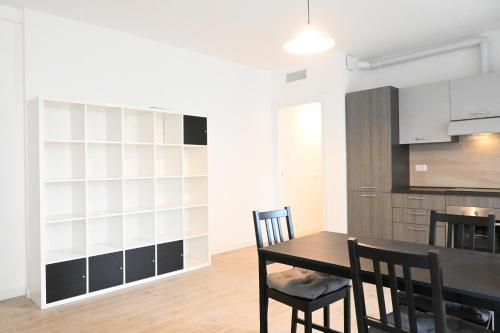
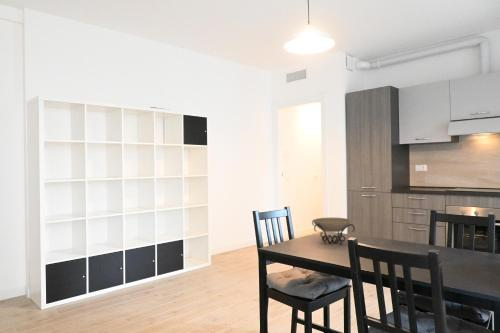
+ decorative bowl [311,217,356,245]
